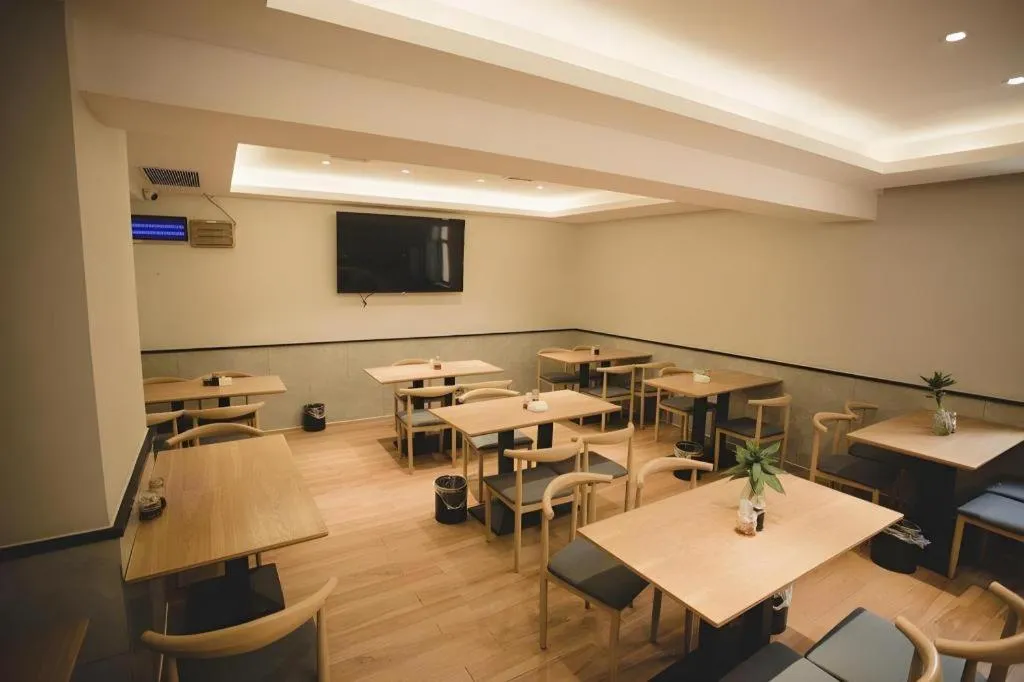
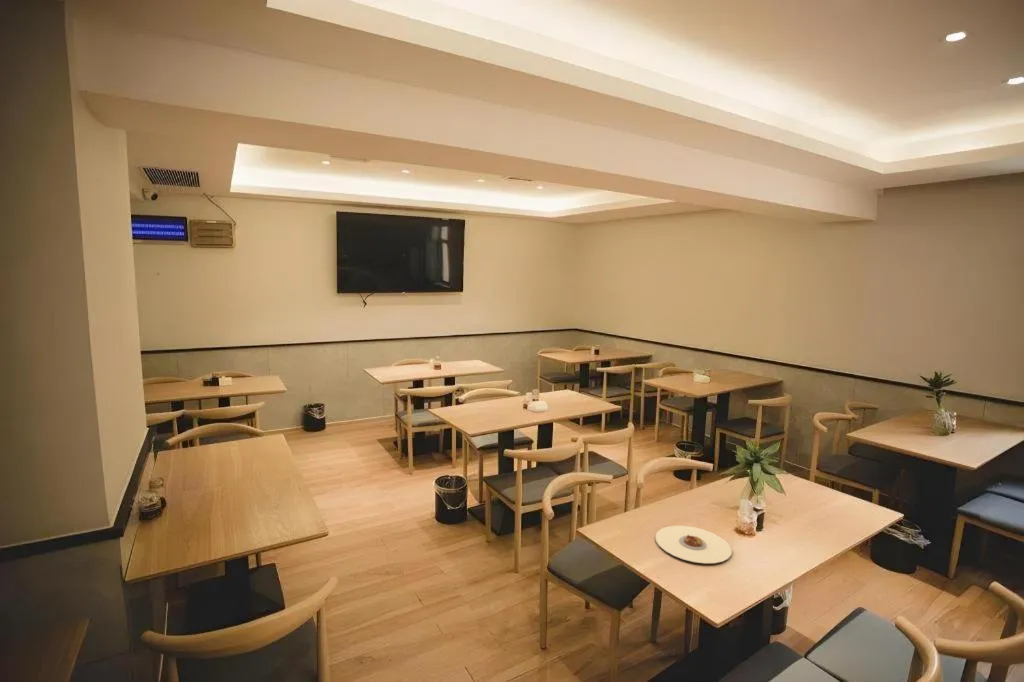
+ plate [654,525,733,564]
